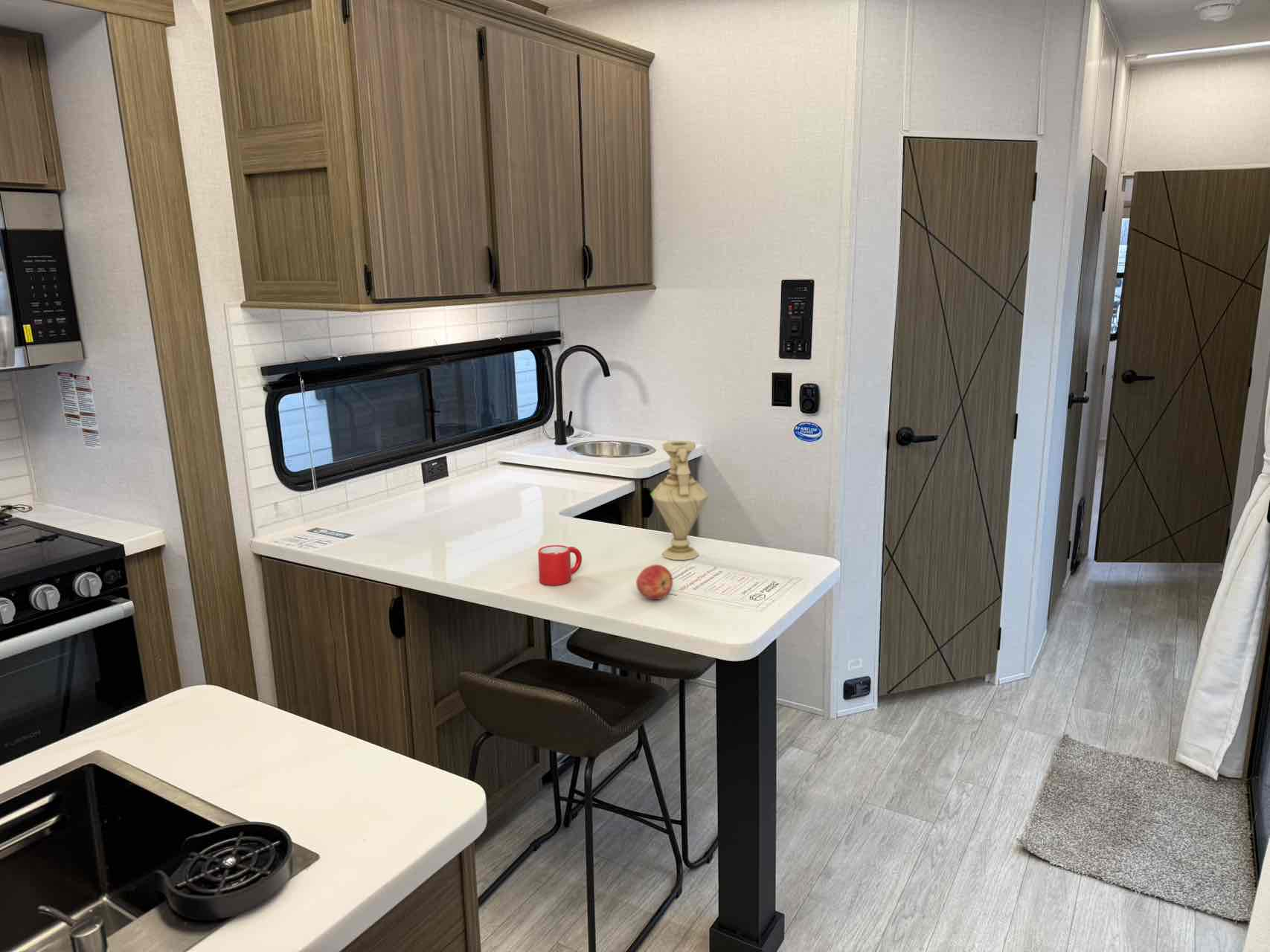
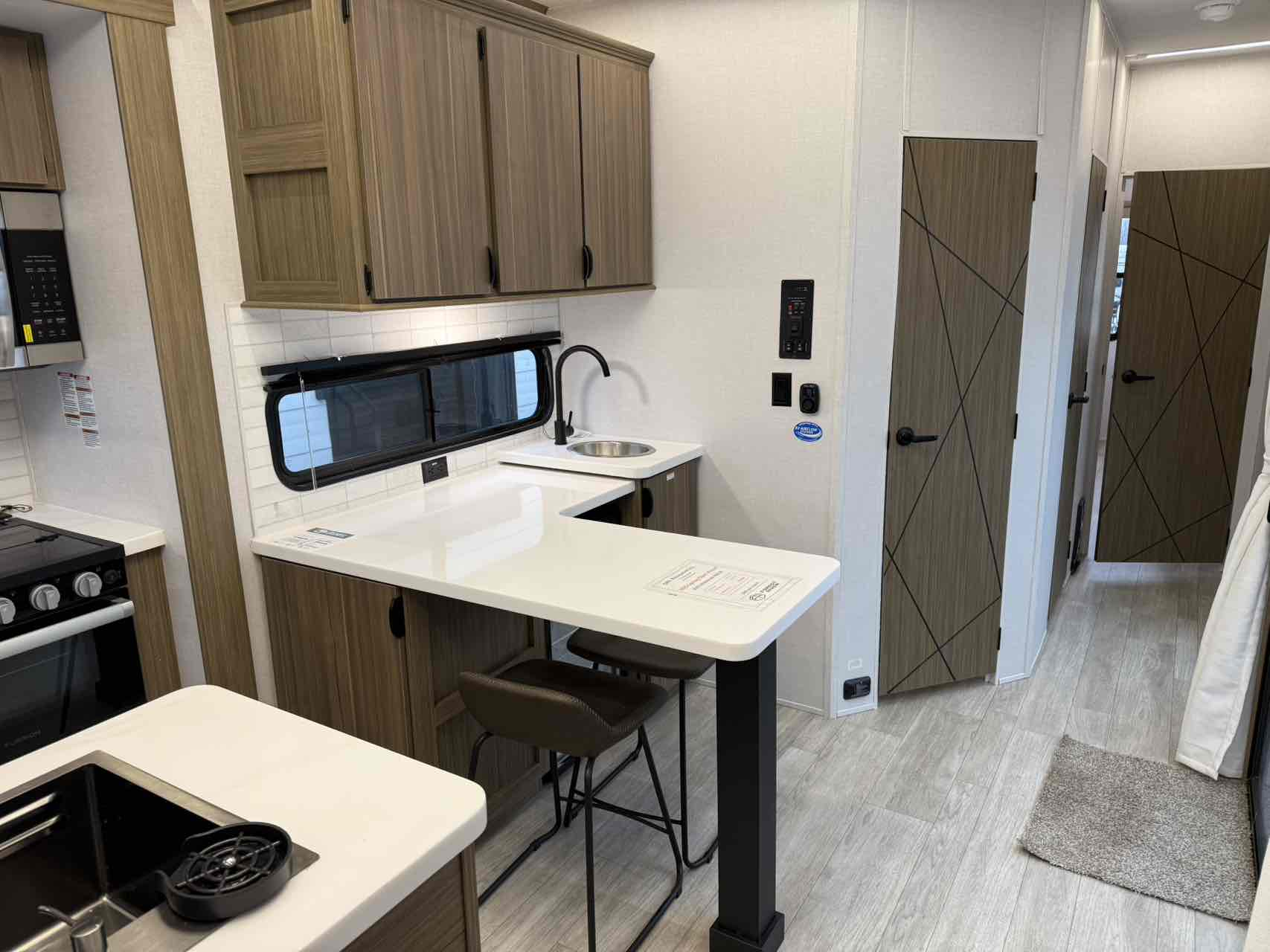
- mug [537,544,583,586]
- apple [635,564,673,600]
- vase [650,440,710,561]
